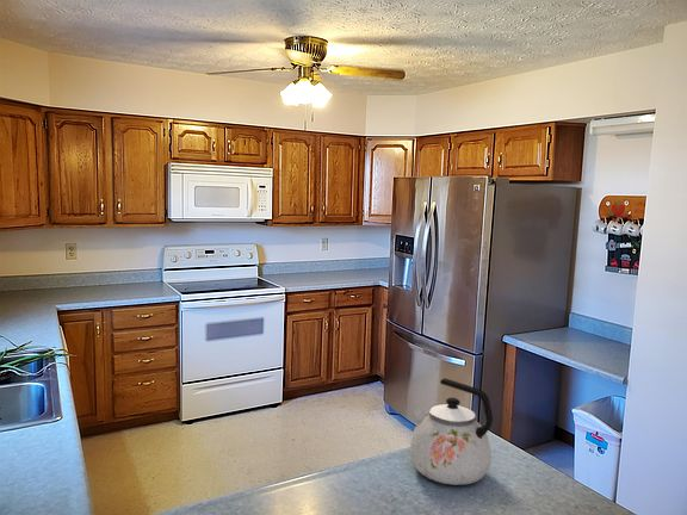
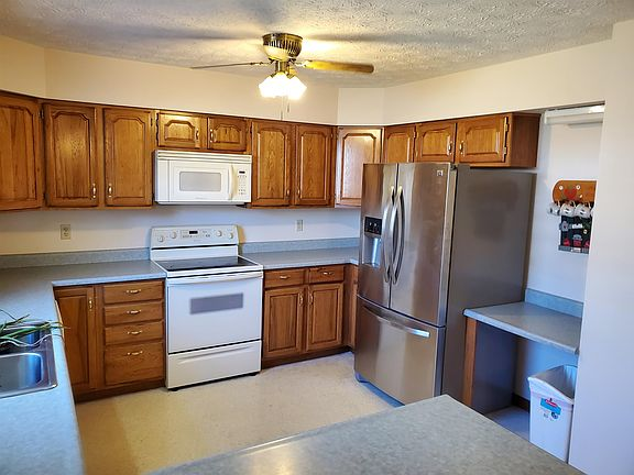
- kettle [409,377,494,486]
